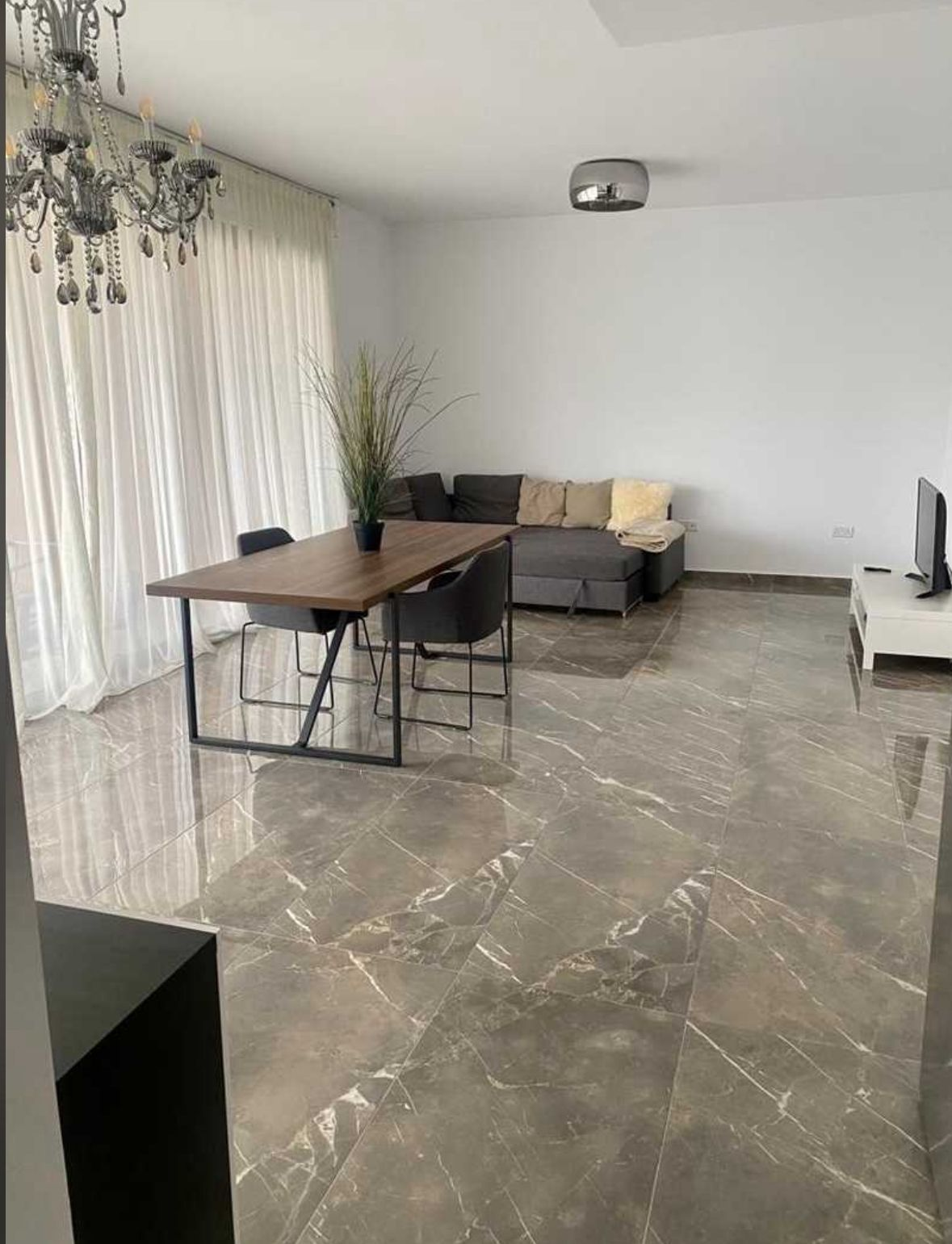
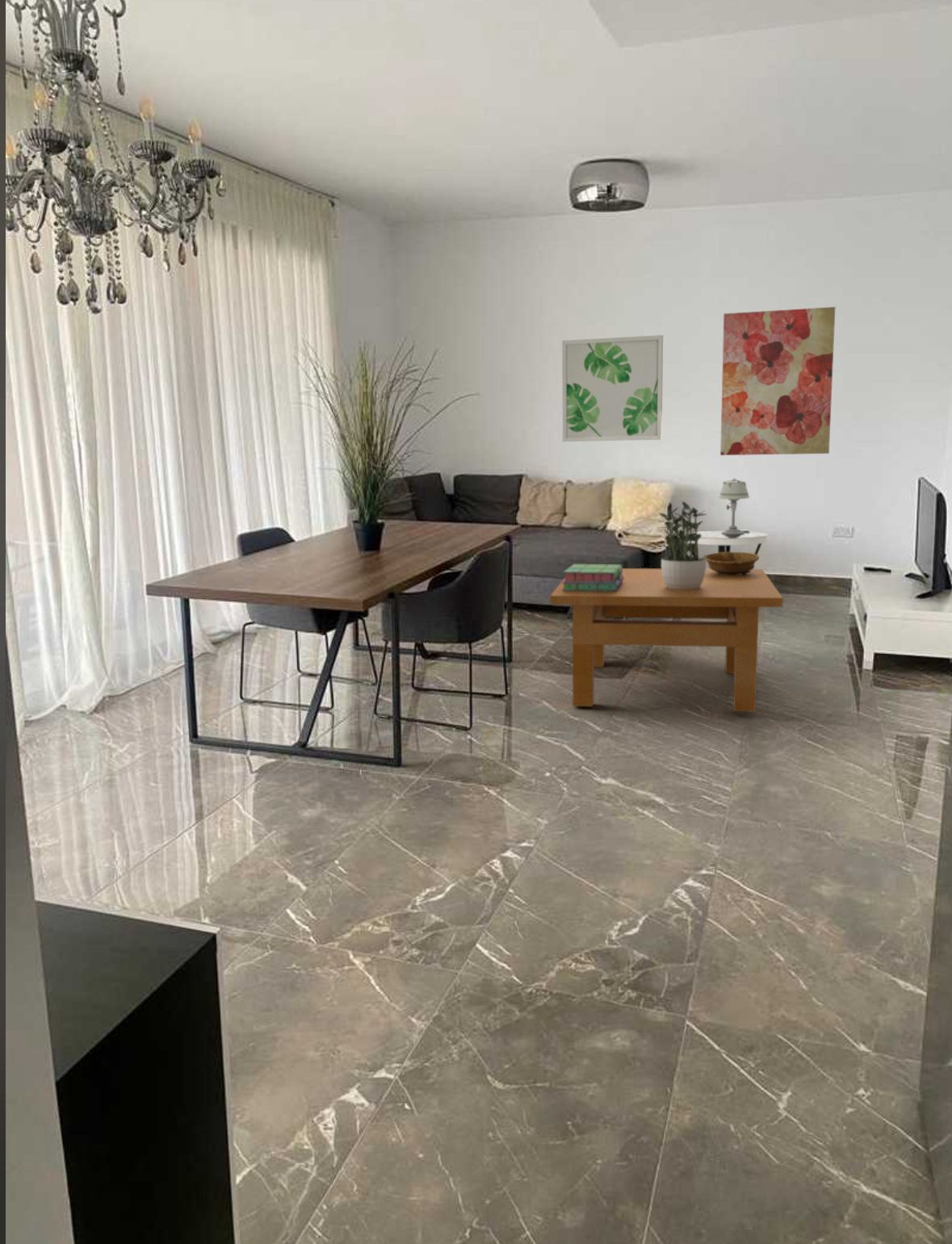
+ wall art [561,334,664,442]
+ side table [685,530,769,557]
+ decorative bowl [704,551,760,575]
+ stack of books [562,563,623,591]
+ wall art [719,306,837,456]
+ potted plant [658,501,707,589]
+ table [549,568,784,713]
+ table lamp [718,478,750,534]
